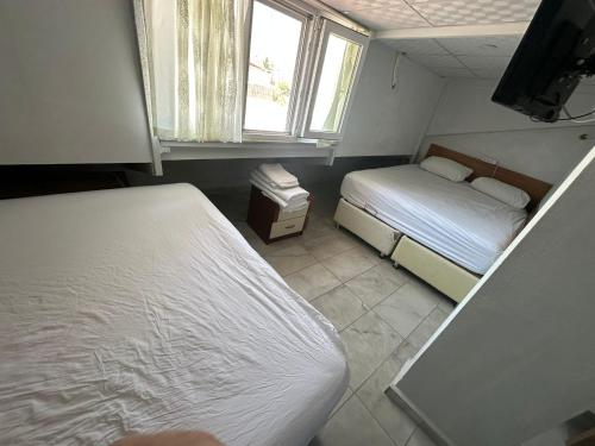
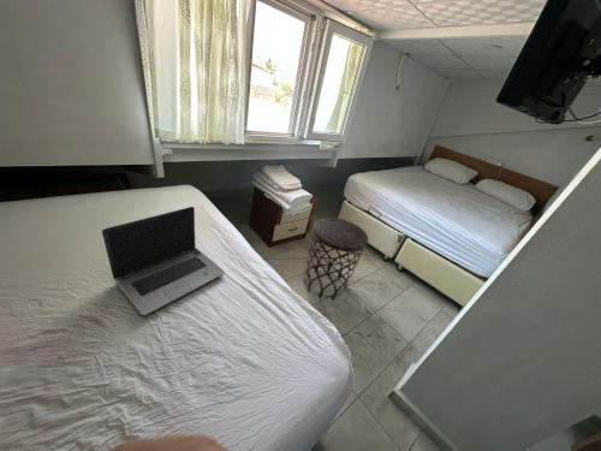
+ side table [303,216,369,302]
+ laptop computer [101,206,226,316]
